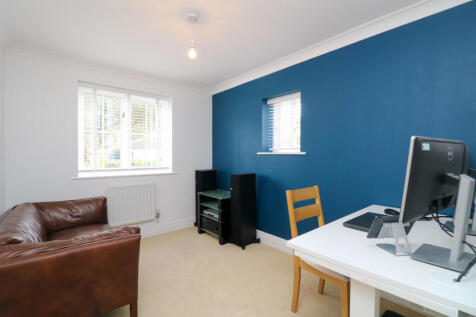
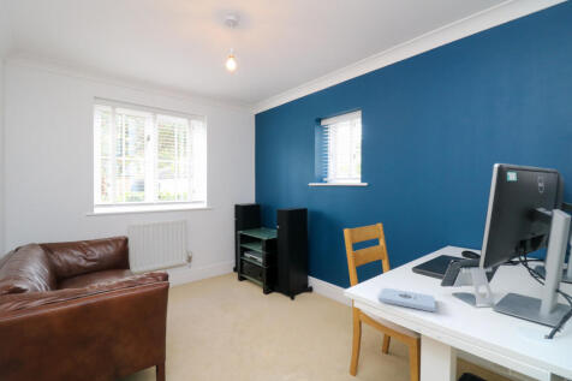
+ notepad [377,287,436,312]
